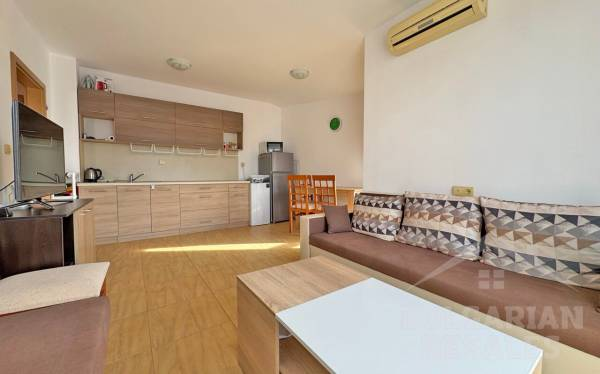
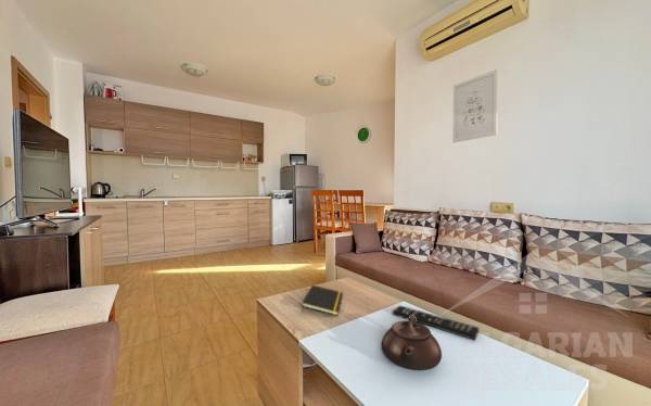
+ teapot [381,316,443,371]
+ remote control [392,304,480,341]
+ notepad [301,284,344,316]
+ wall art [451,68,499,143]
